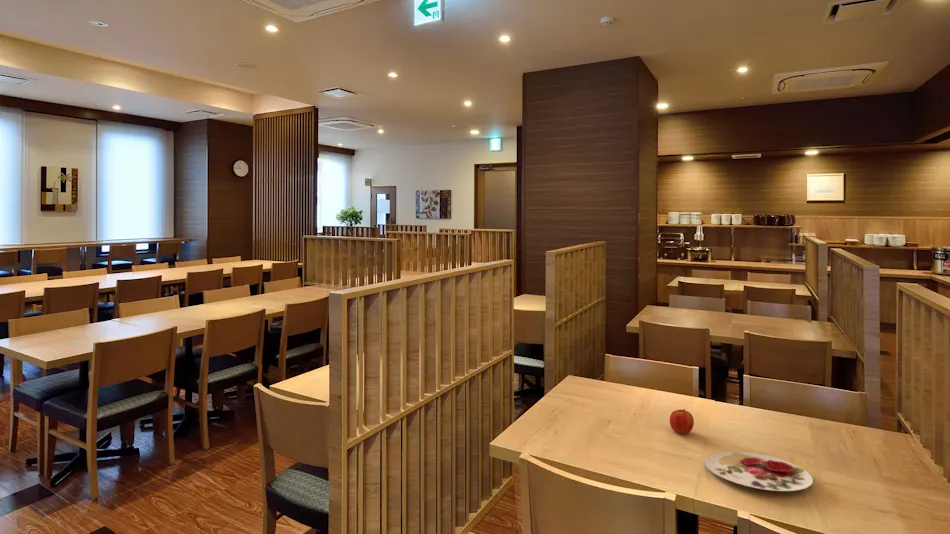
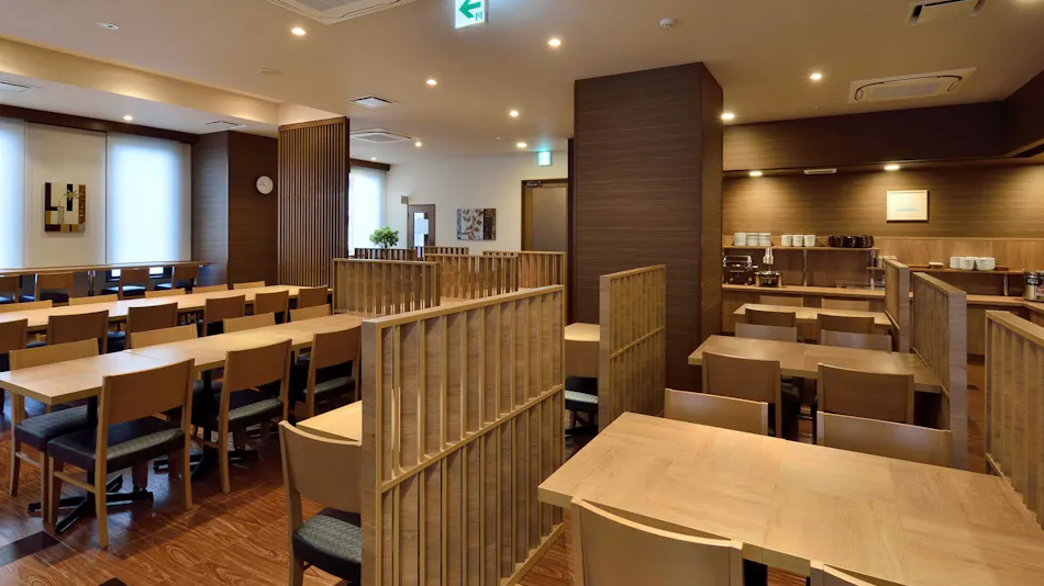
- plate [704,450,814,492]
- fruit [669,408,695,435]
